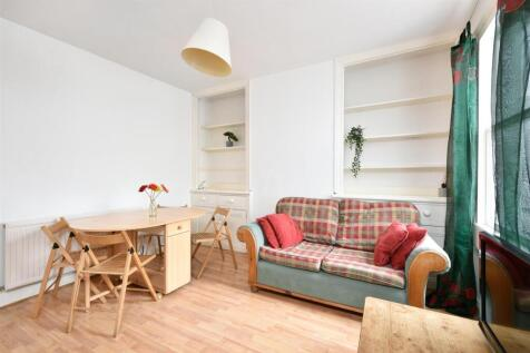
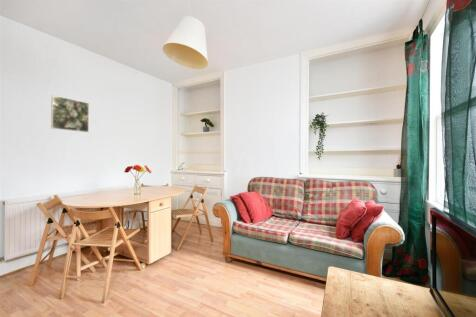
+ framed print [50,94,90,133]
